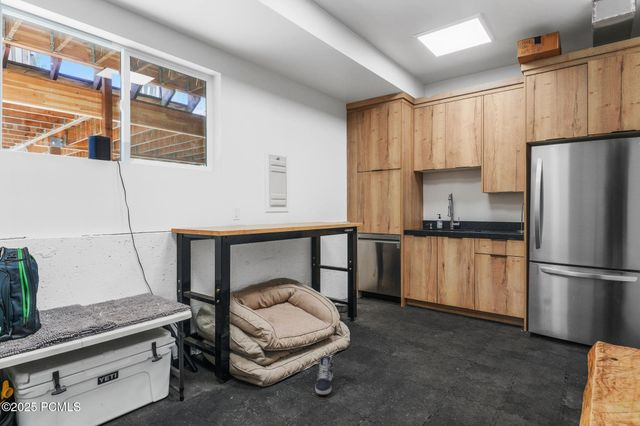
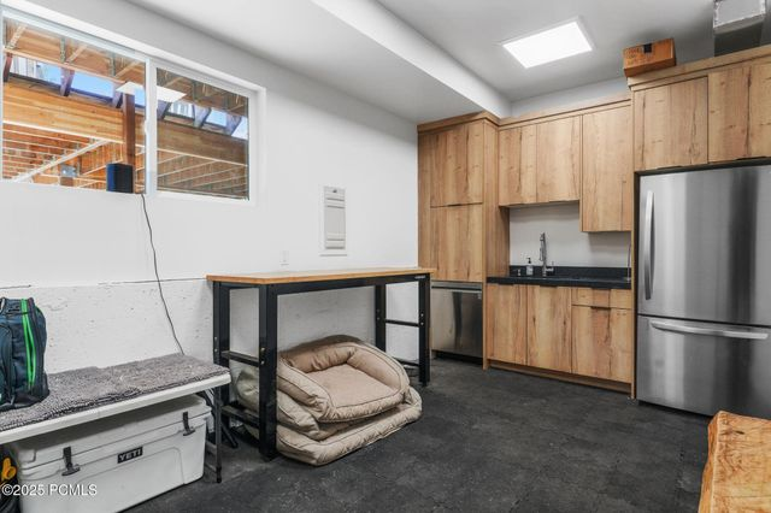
- sneaker [314,355,334,396]
